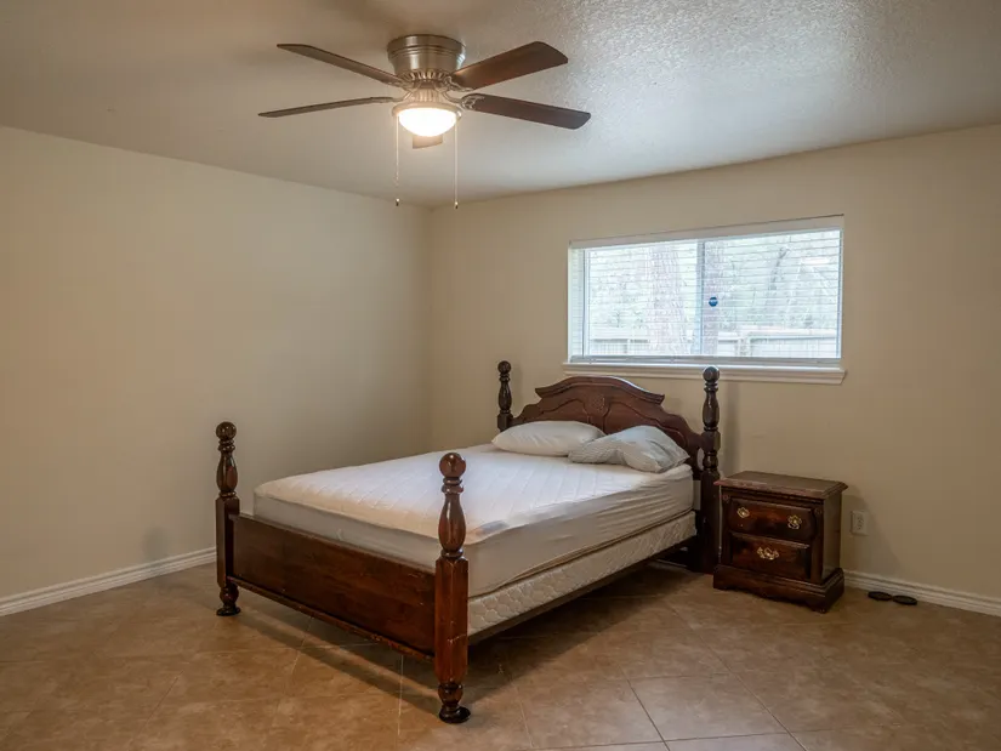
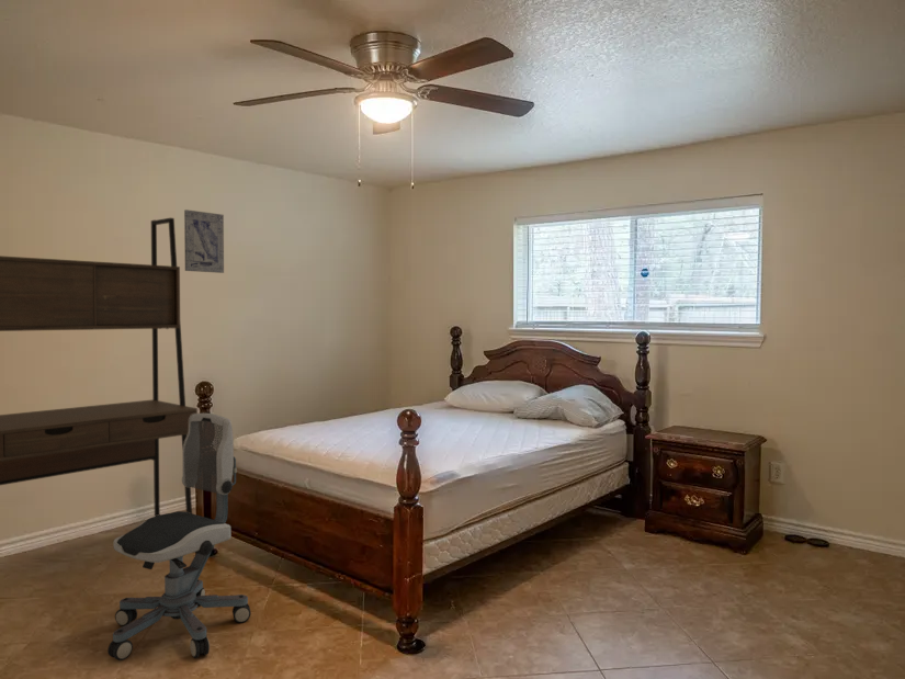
+ office chair [106,412,252,661]
+ wall art [183,208,225,274]
+ desk [0,217,199,517]
